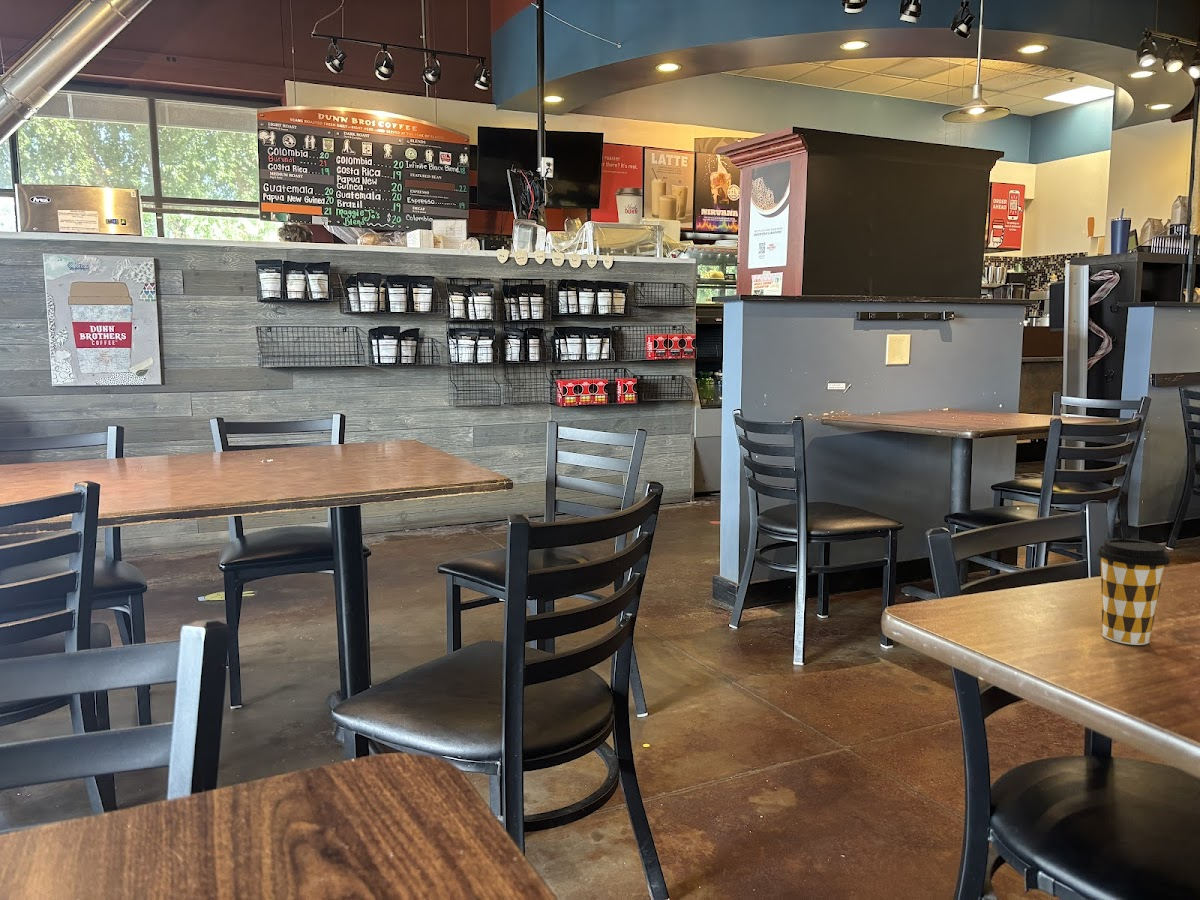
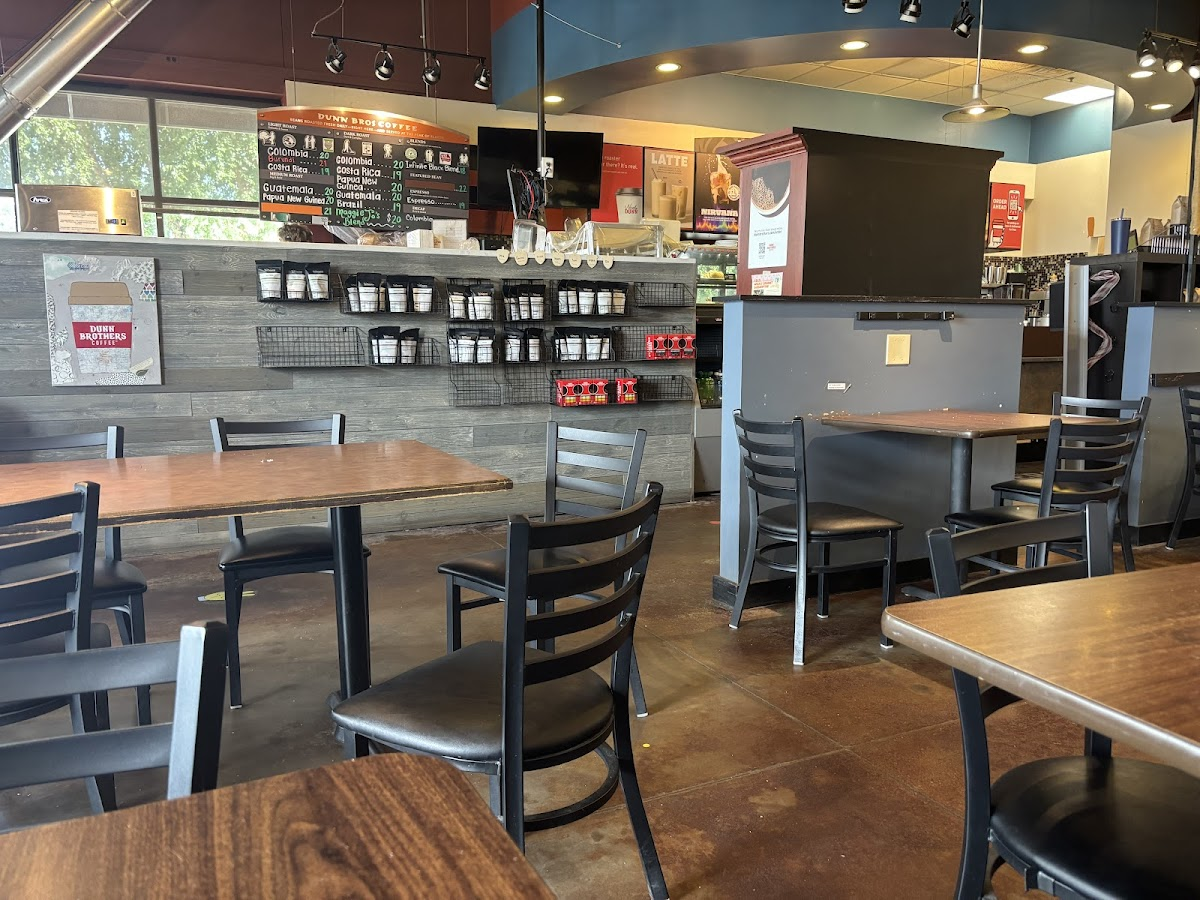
- coffee cup [1096,537,1171,646]
